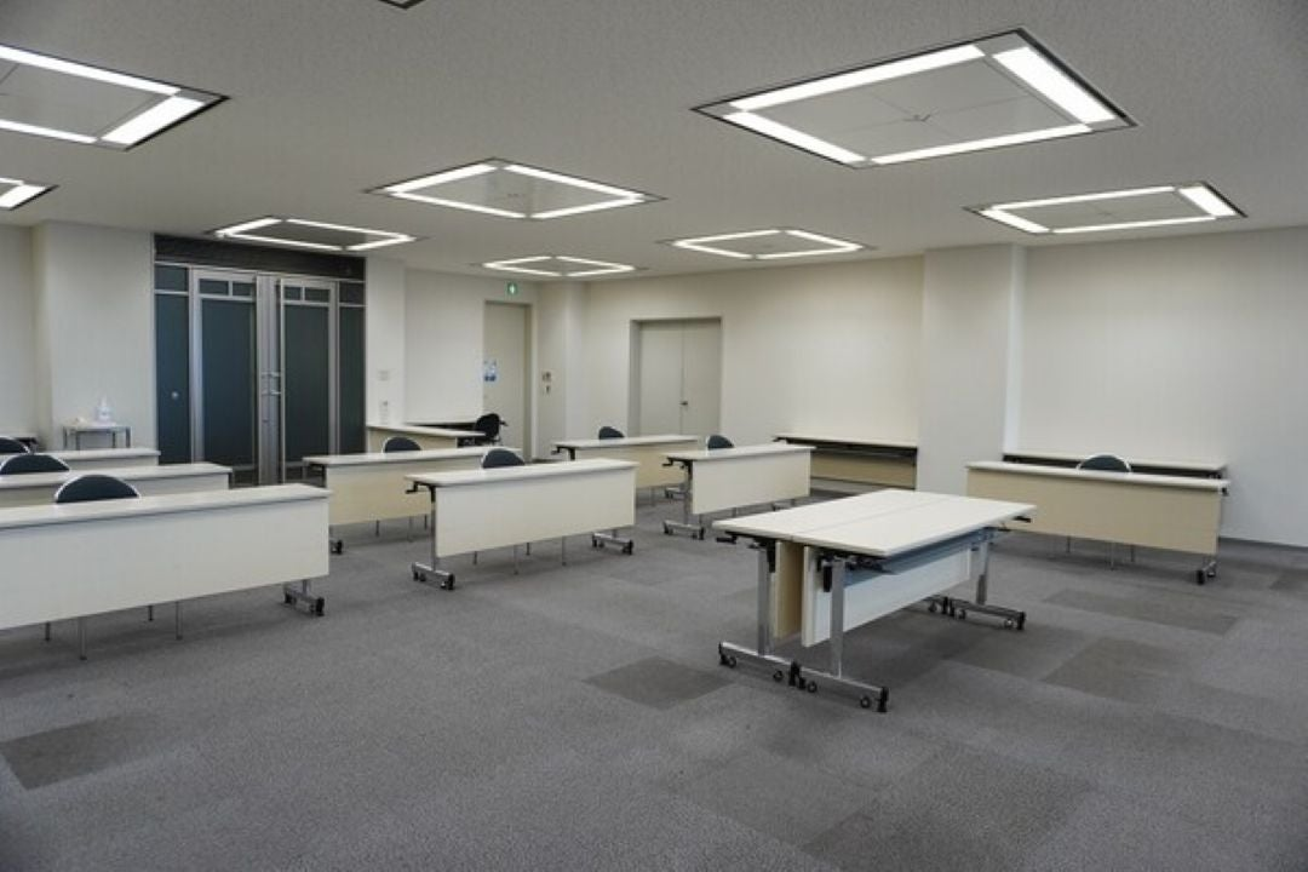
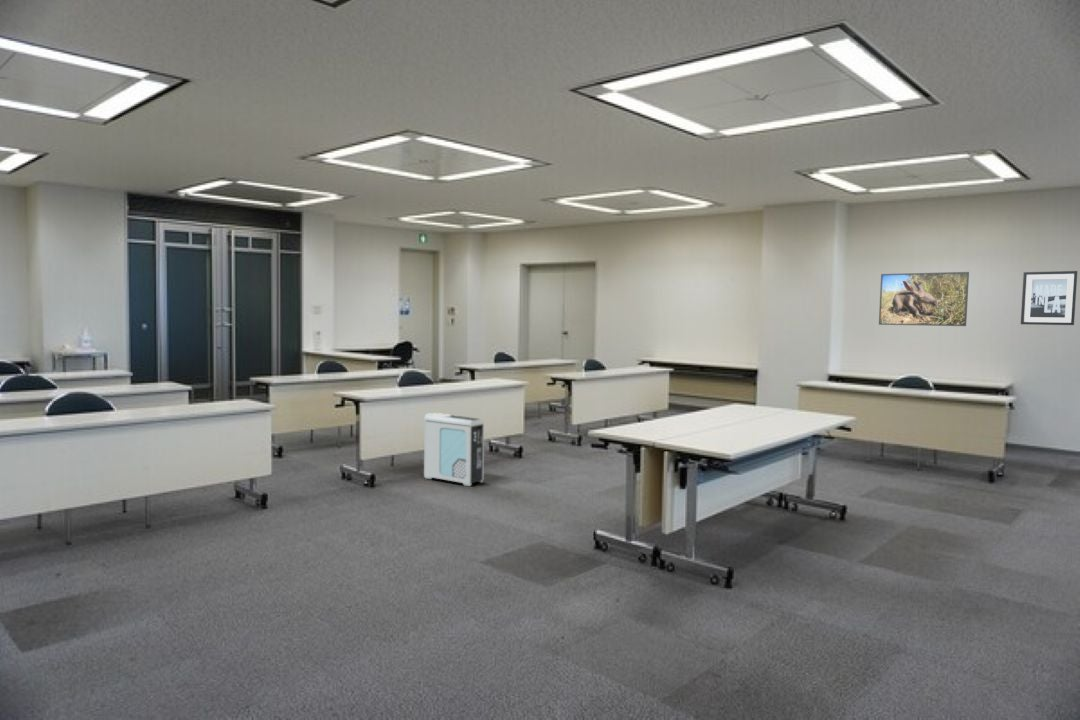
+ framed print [878,271,970,327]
+ air purifier [423,412,485,487]
+ wall art [1020,270,1078,326]
